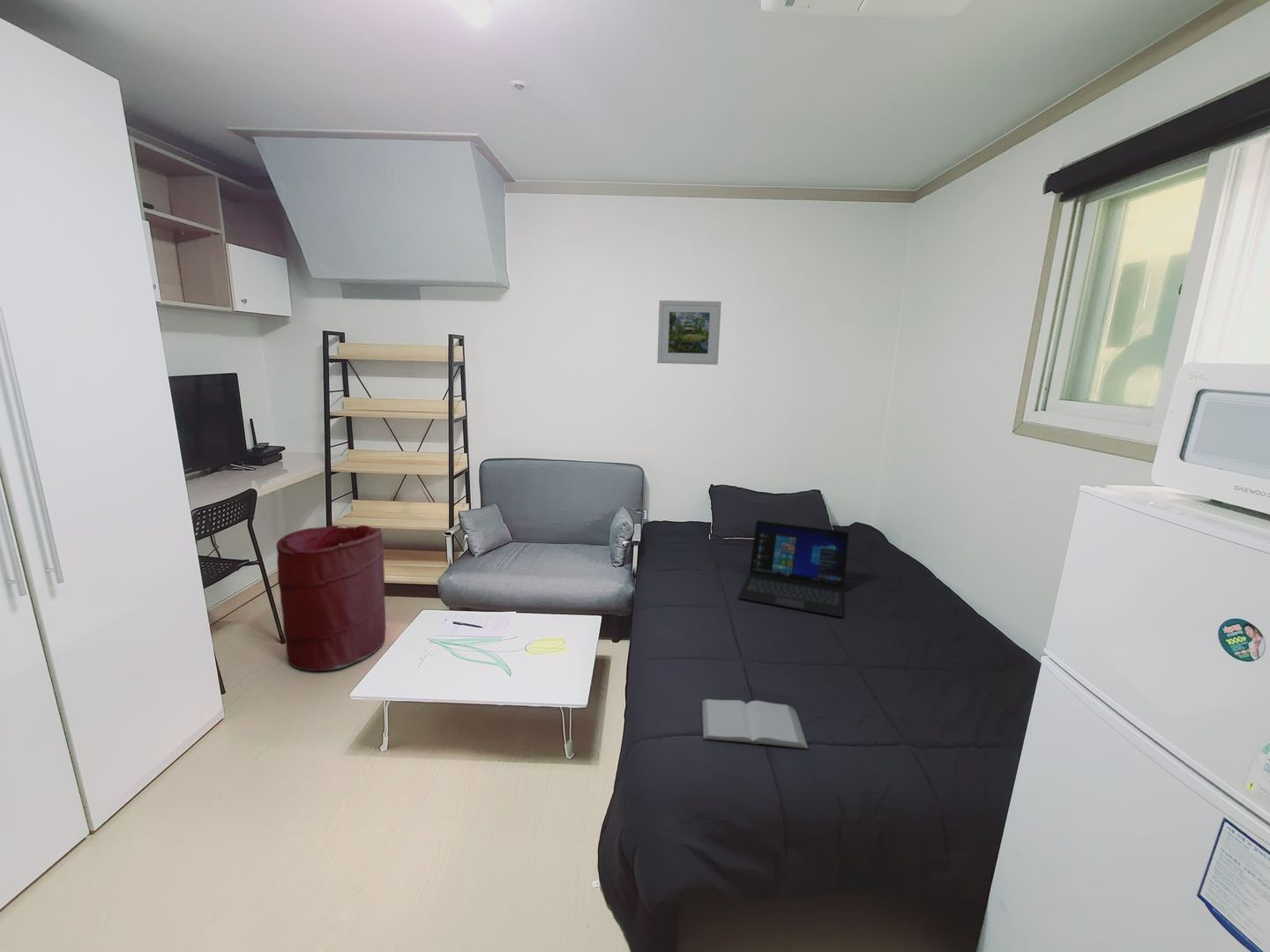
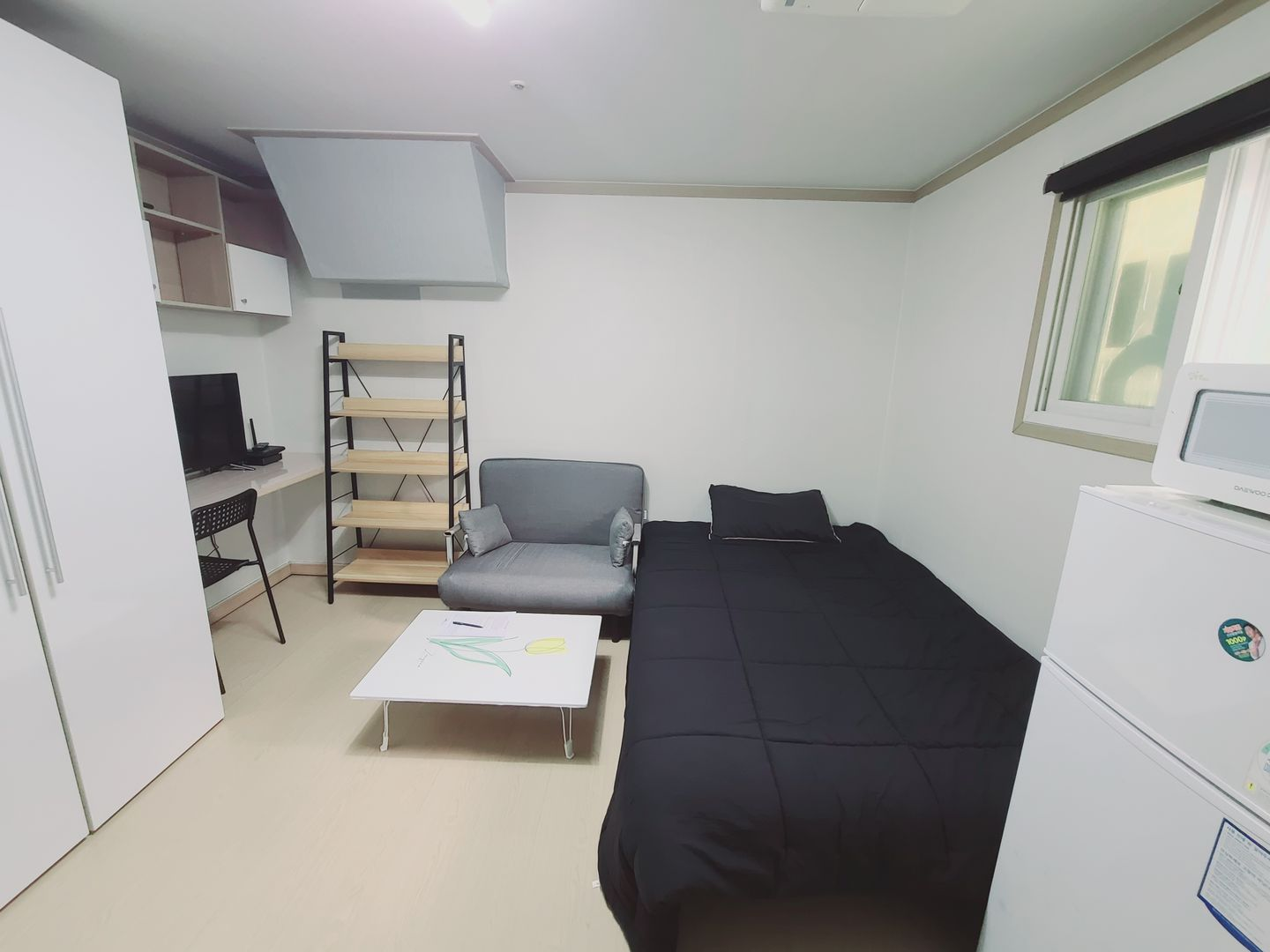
- laptop [737,520,850,618]
- book [701,698,810,750]
- laundry hamper [275,524,386,672]
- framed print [656,300,722,366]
